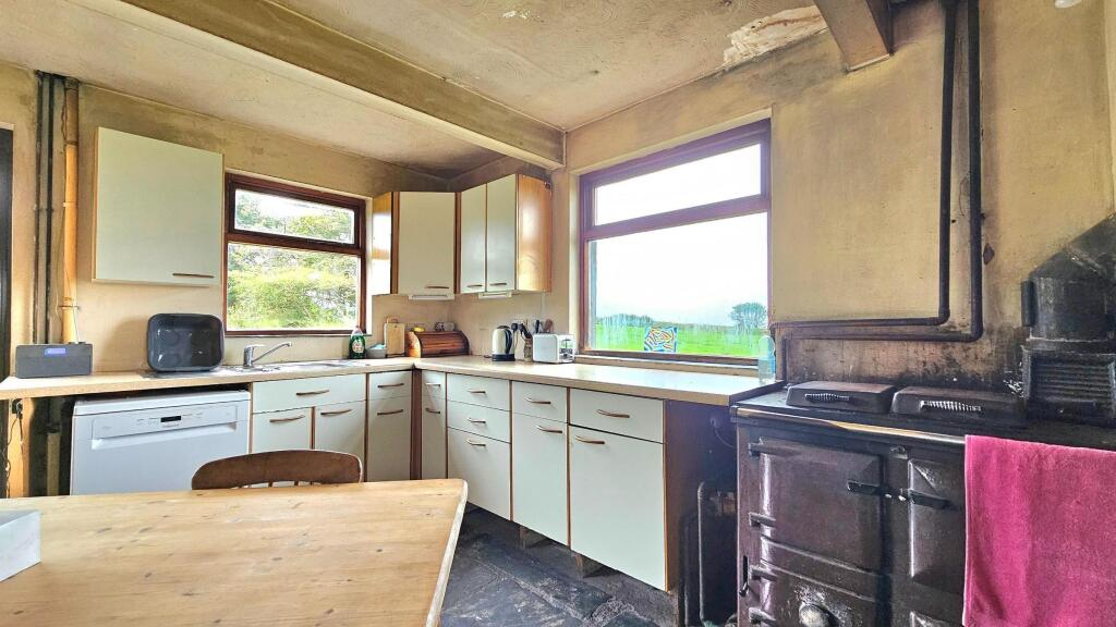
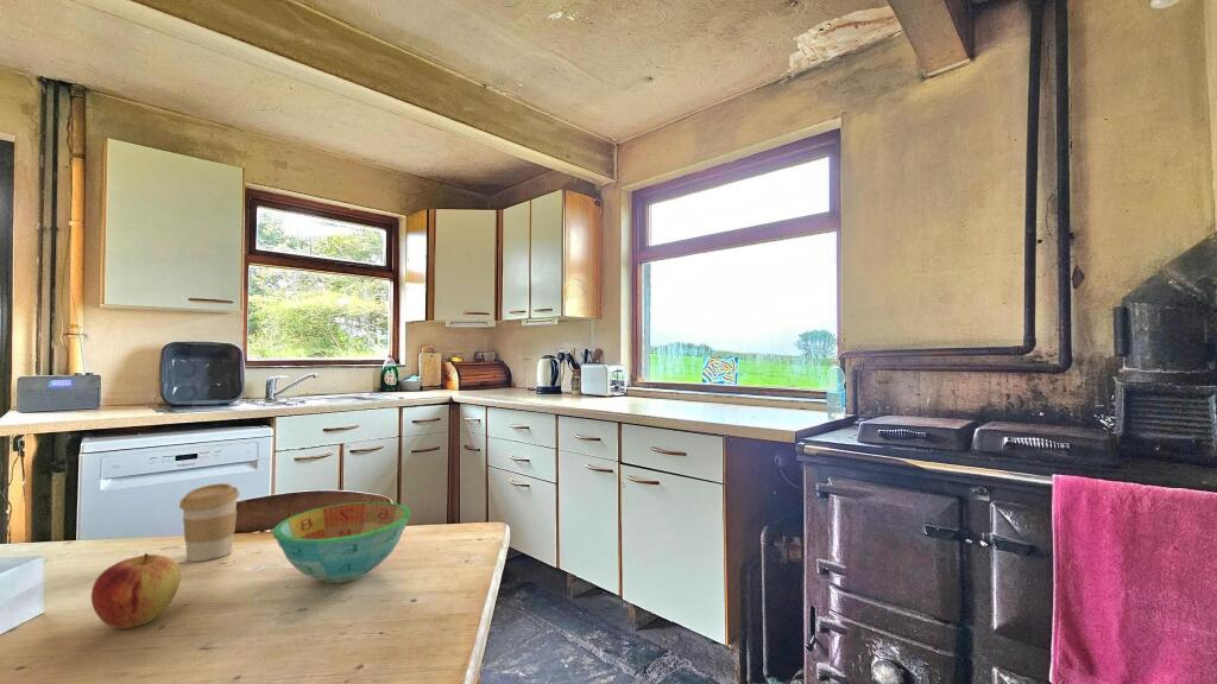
+ coffee cup [178,482,240,563]
+ apple [90,552,183,629]
+ bowl [271,501,412,584]
